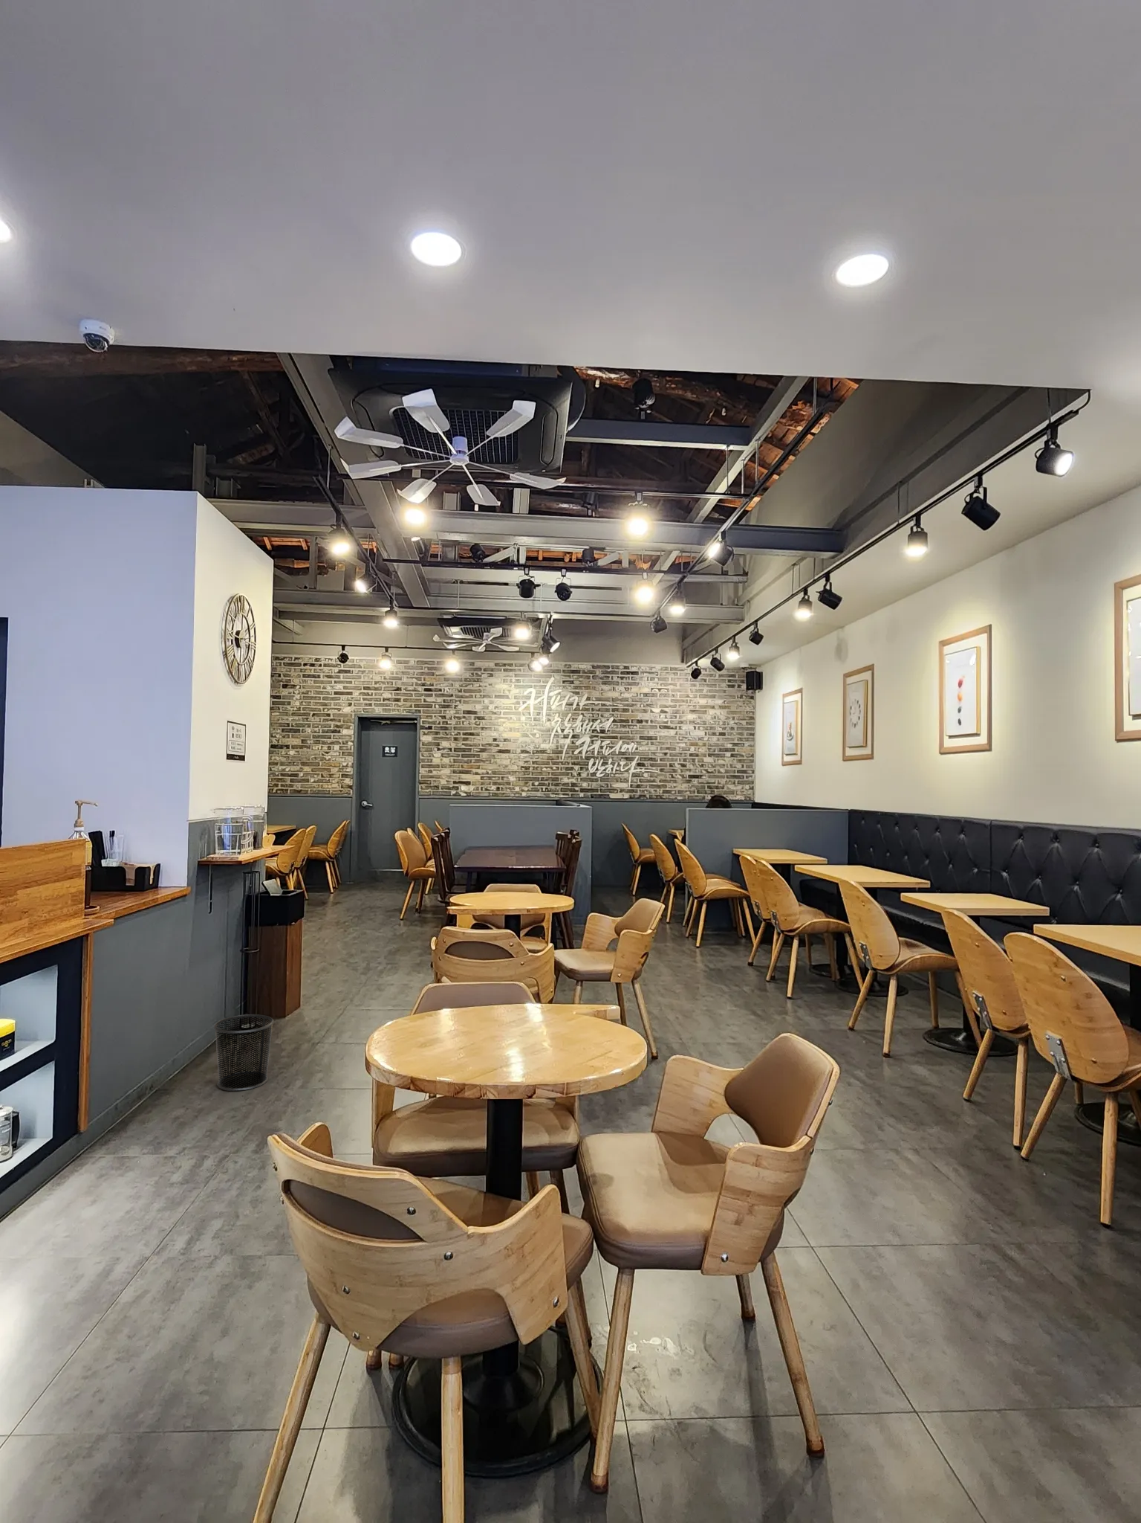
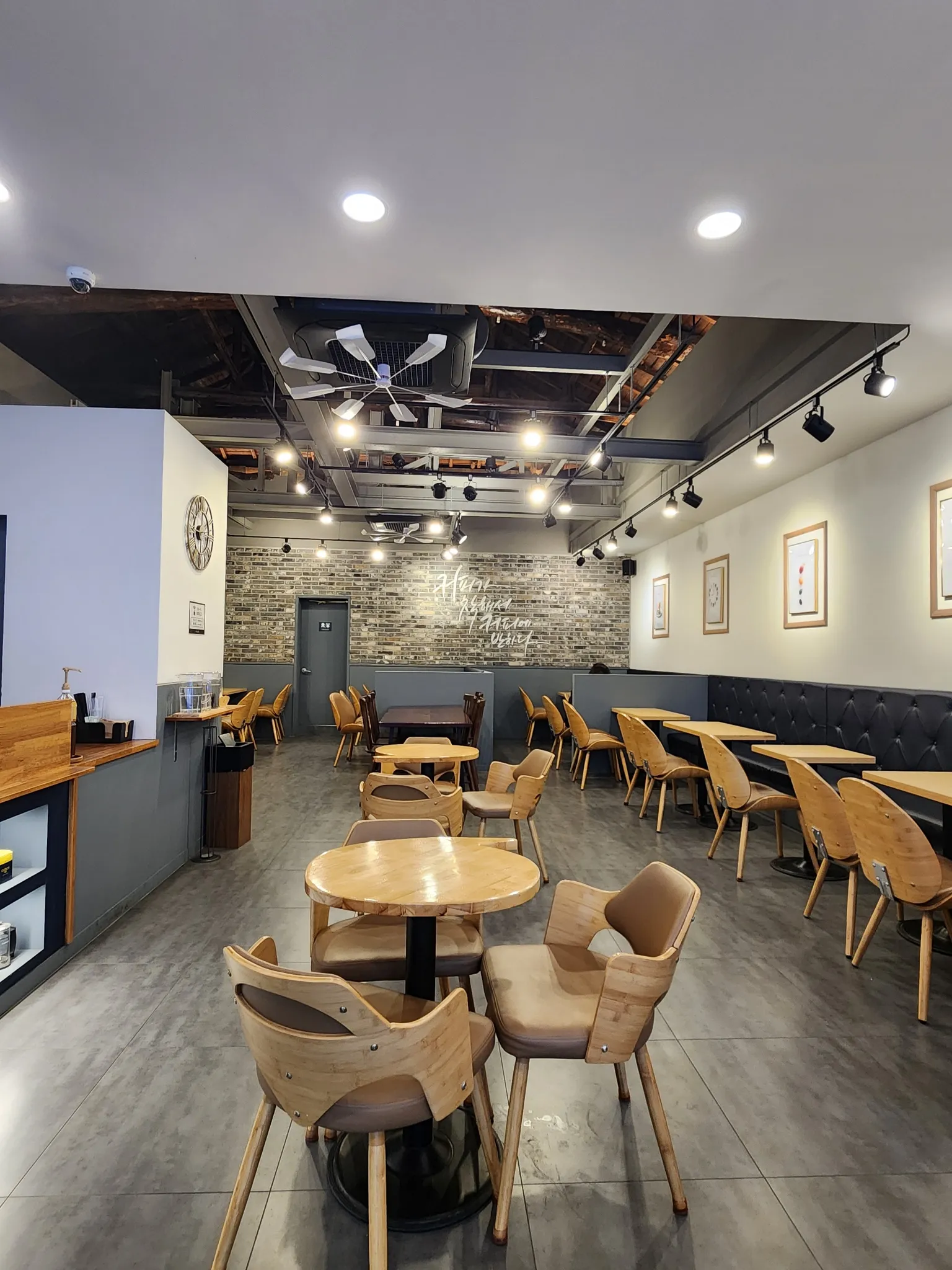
- waste bin [213,1013,274,1091]
